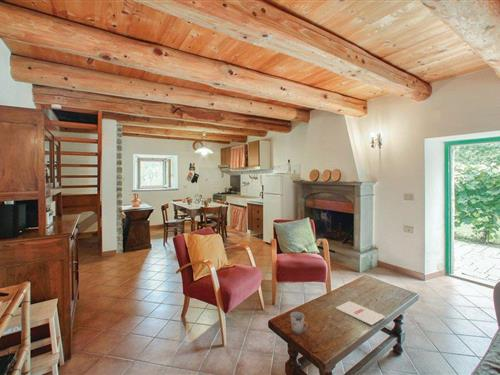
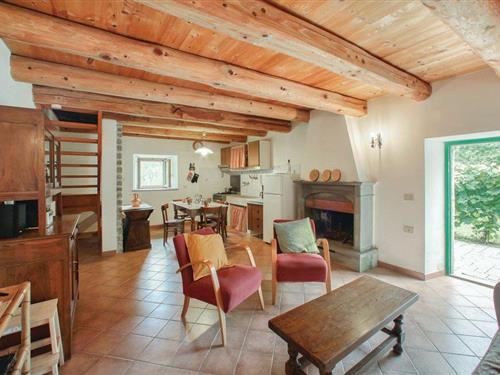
- cup [289,311,308,335]
- magazine [335,300,386,326]
